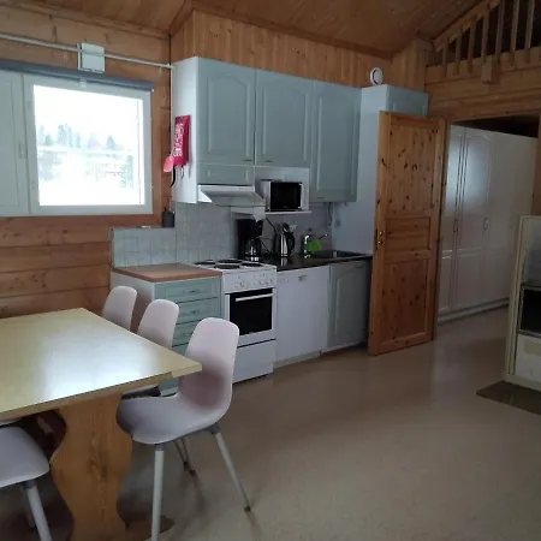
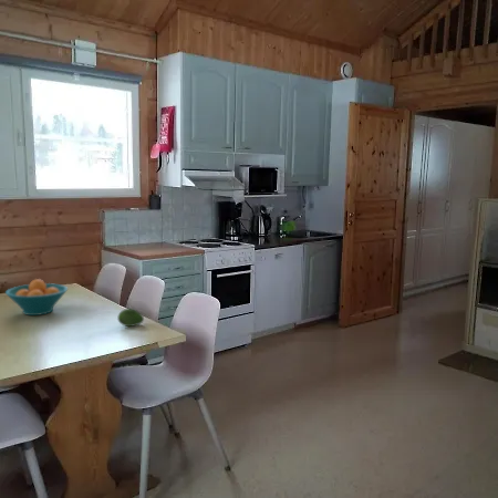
+ fruit bowl [4,278,69,317]
+ fruit [116,308,145,328]
